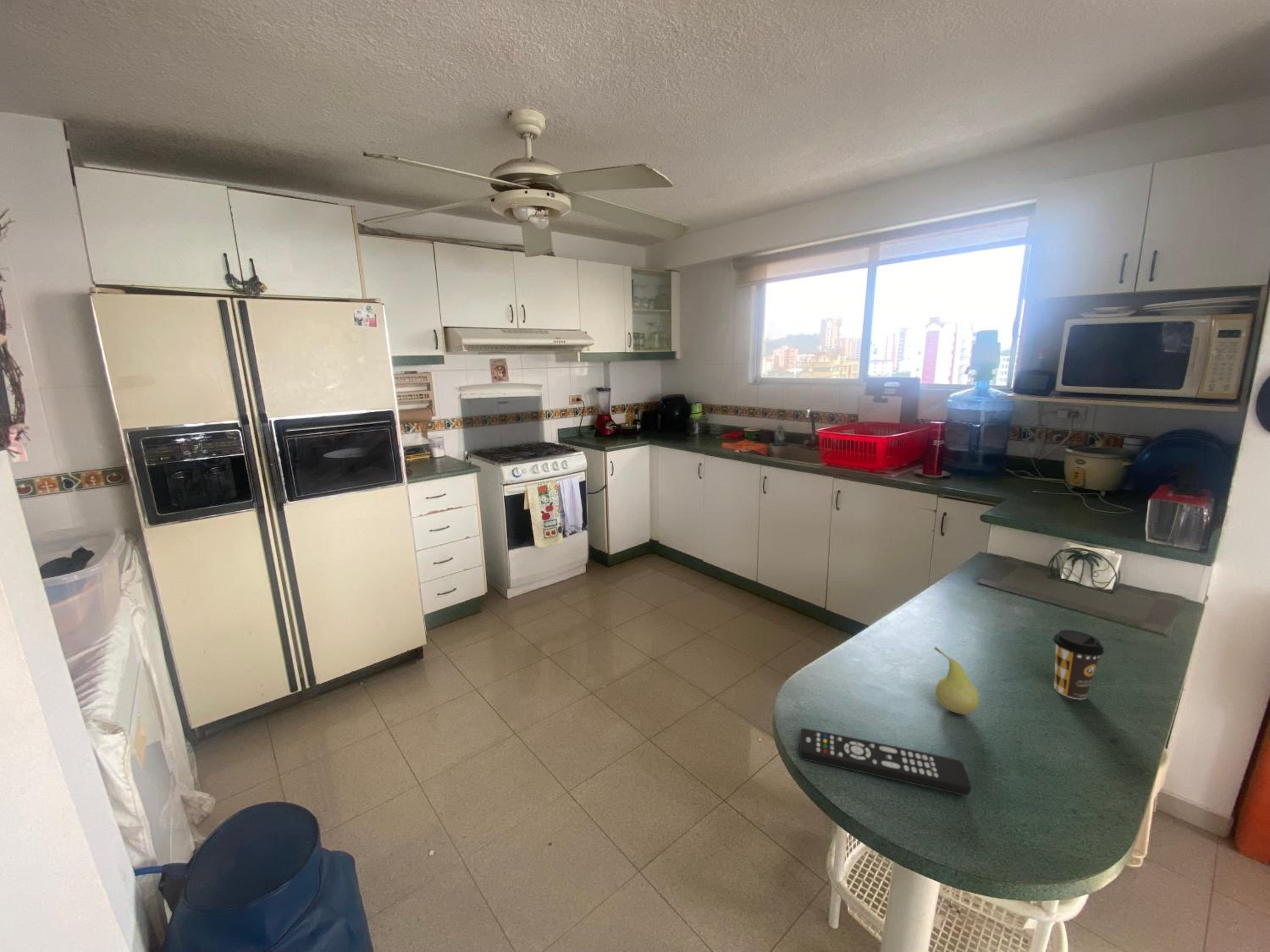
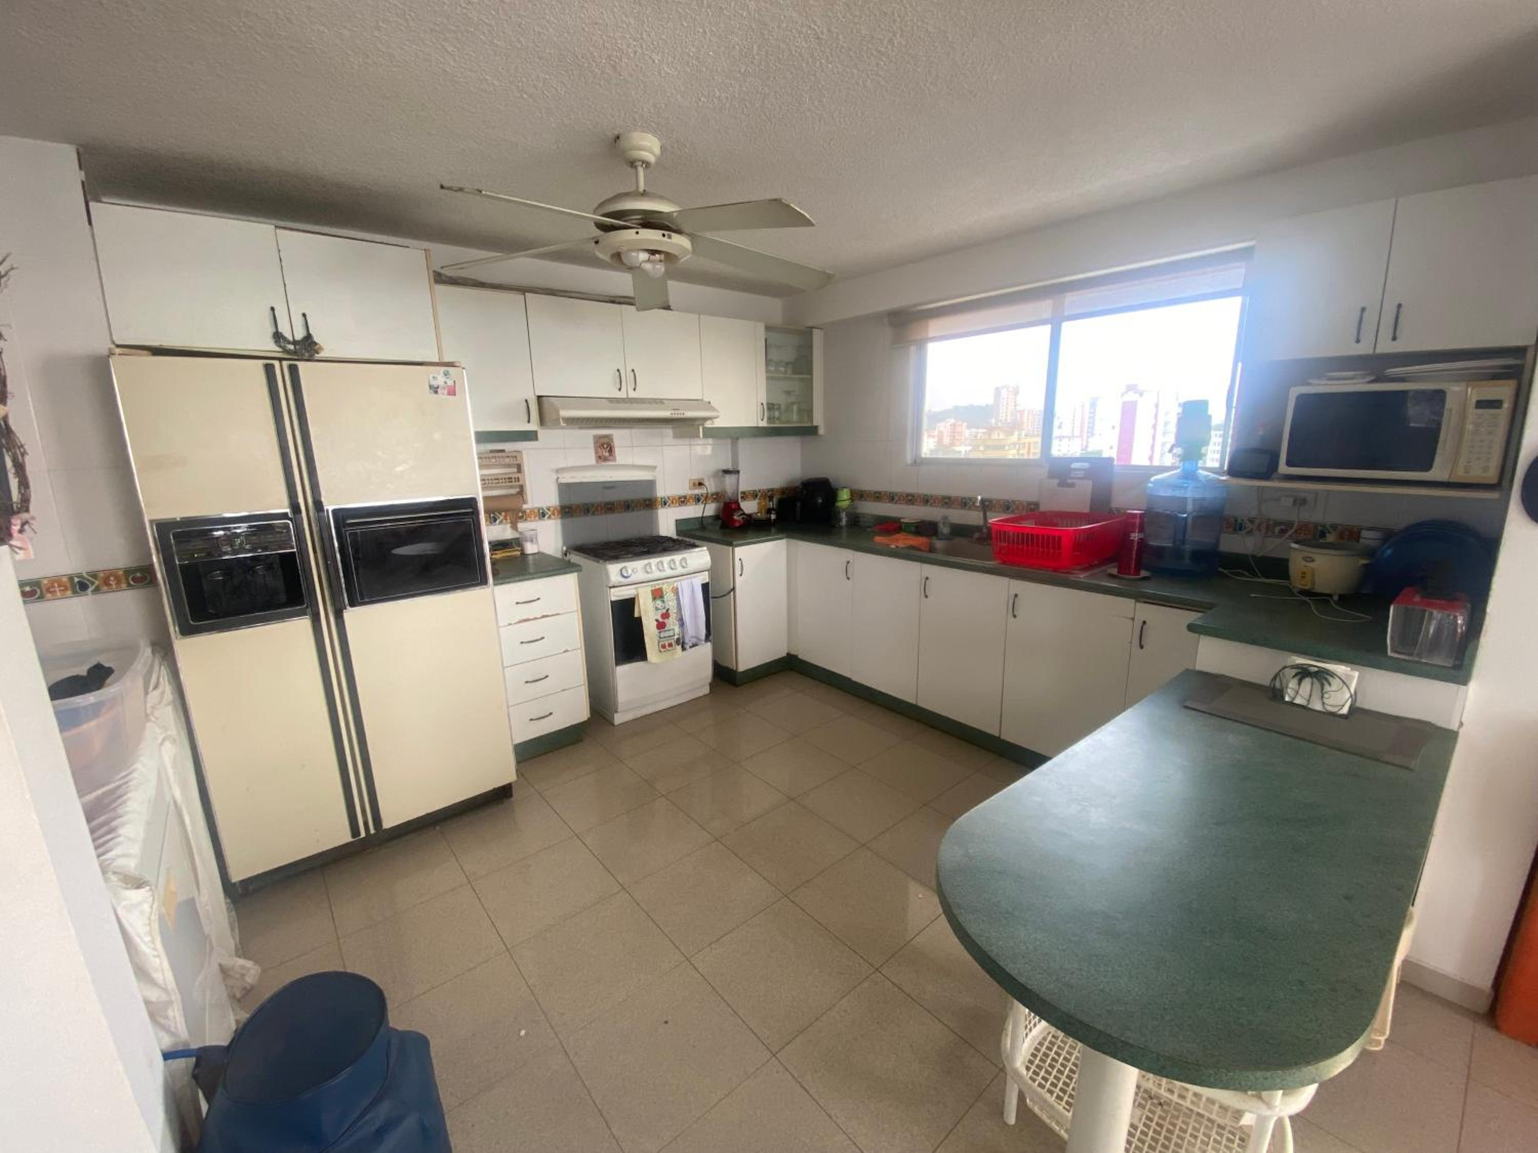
- coffee cup [1052,630,1104,700]
- remote control [798,728,972,796]
- fruit [933,647,979,715]
